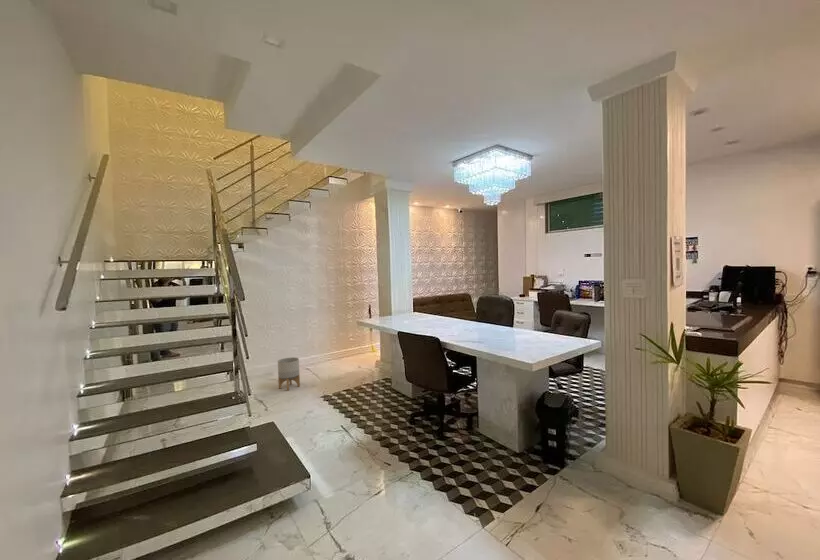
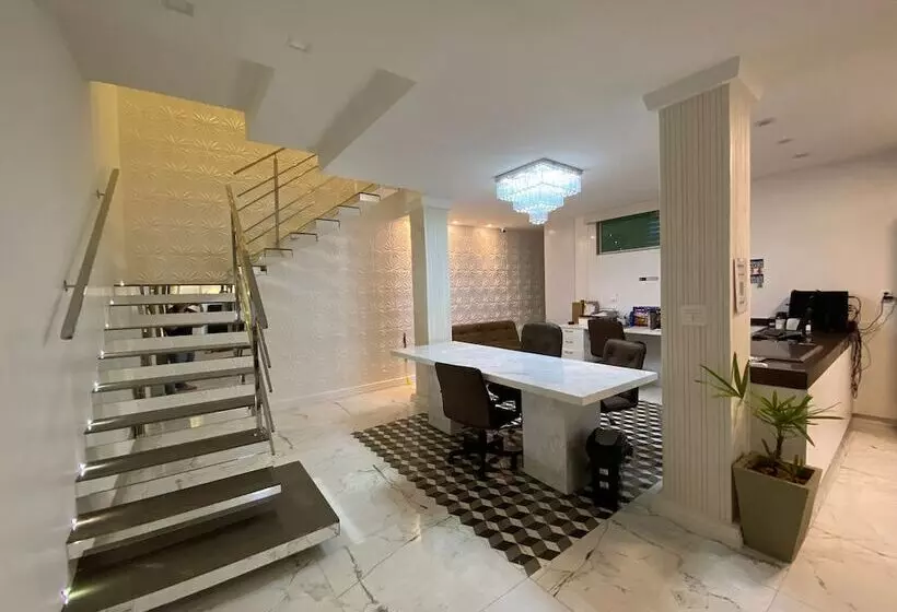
- planter [277,356,301,392]
